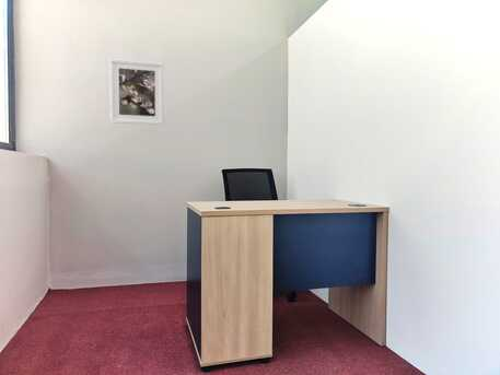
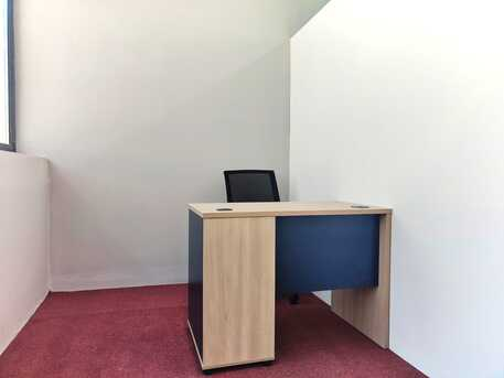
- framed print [108,58,164,126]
